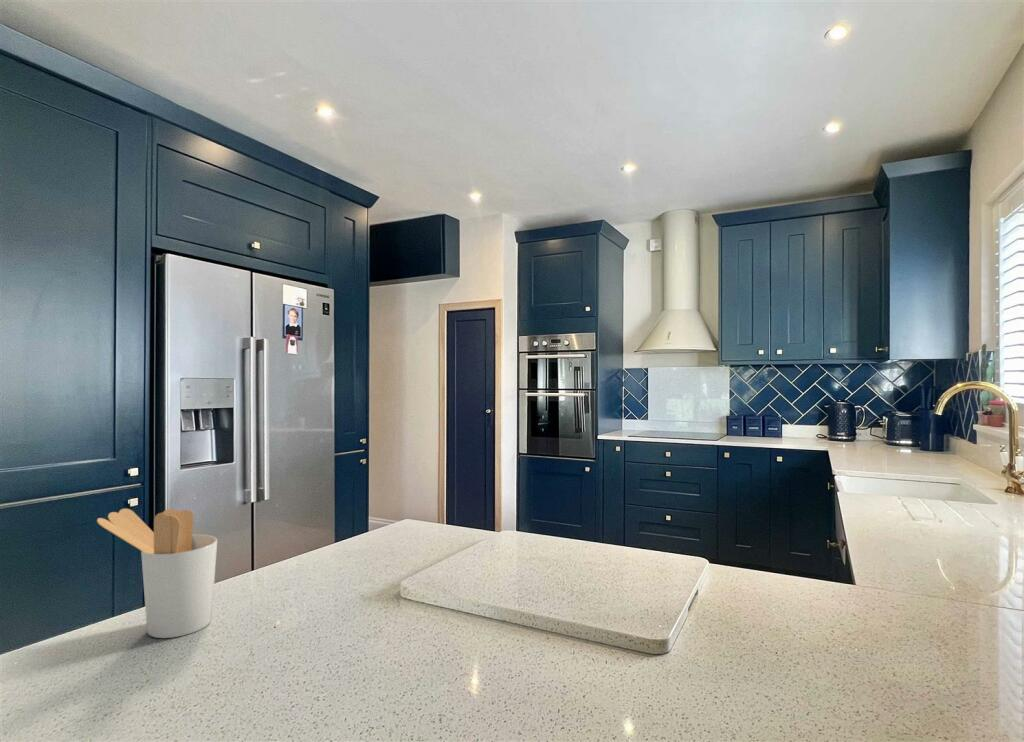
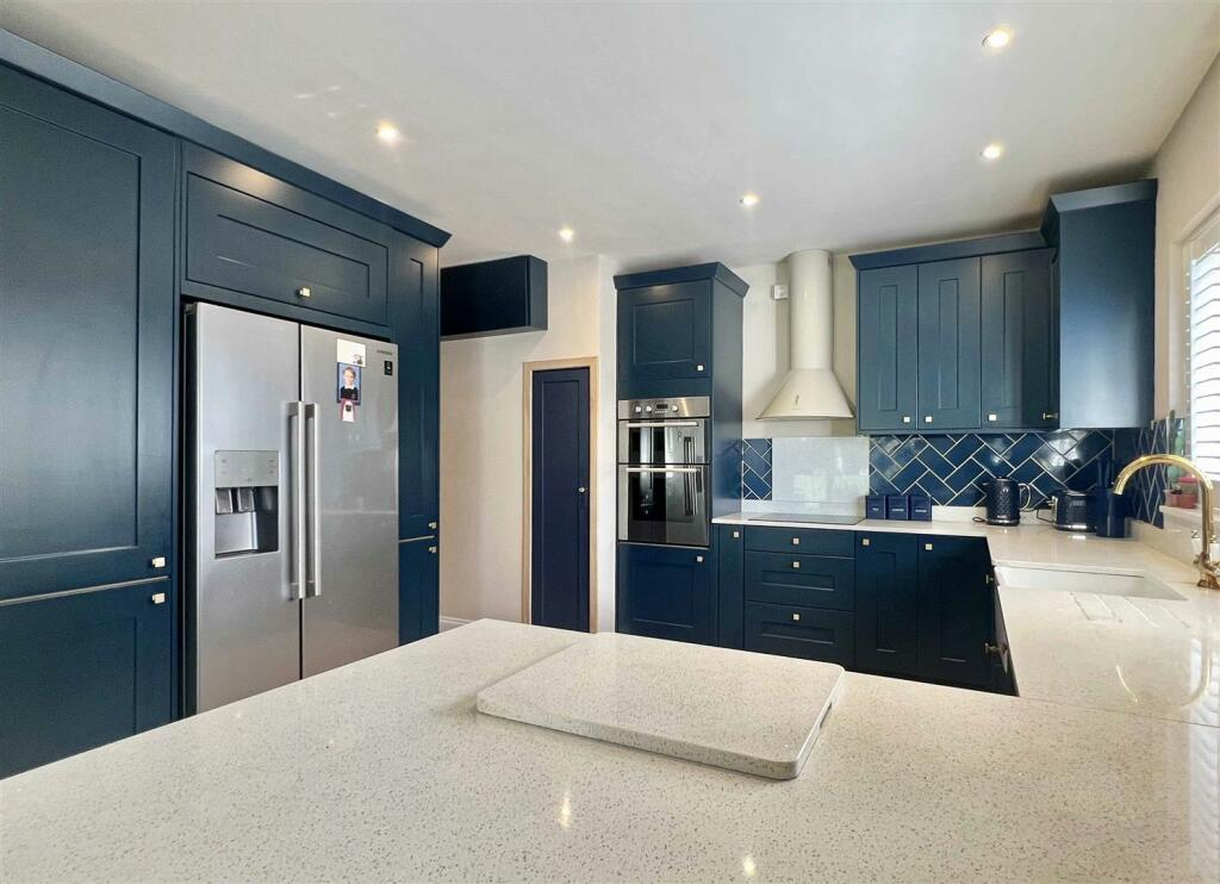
- utensil holder [96,508,218,639]
